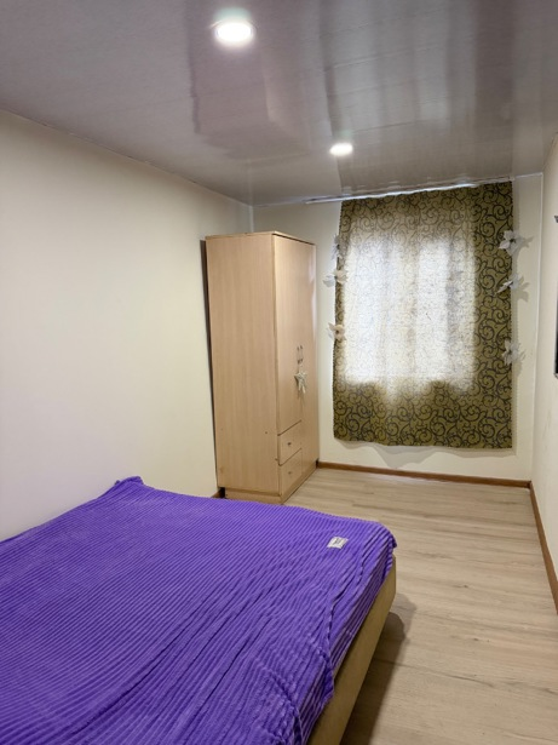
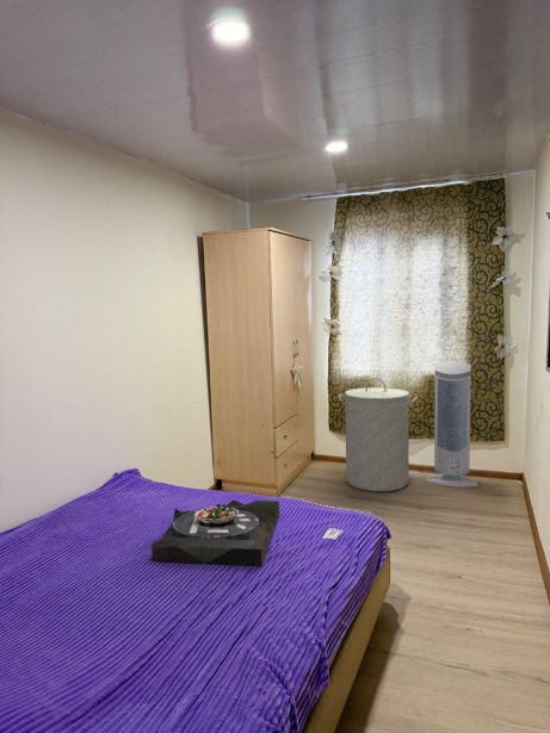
+ air purifier [425,360,480,489]
+ laundry hamper [338,377,419,492]
+ serving tray [150,498,280,567]
